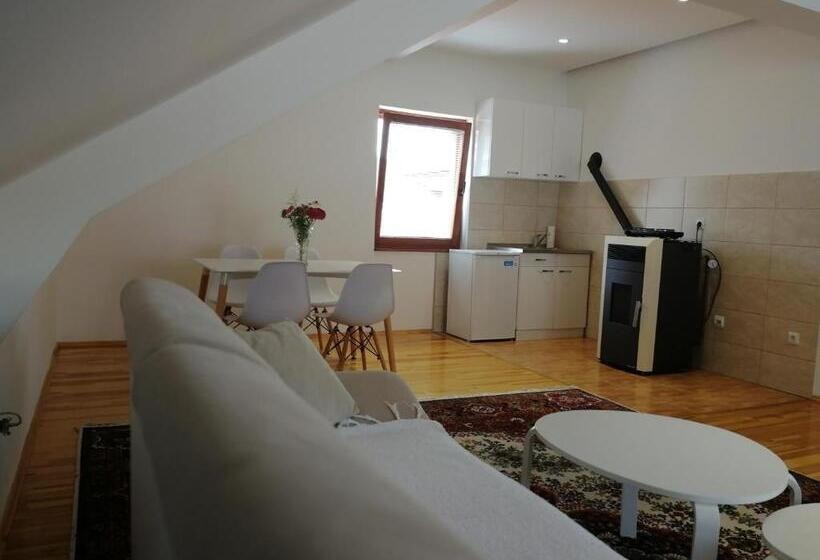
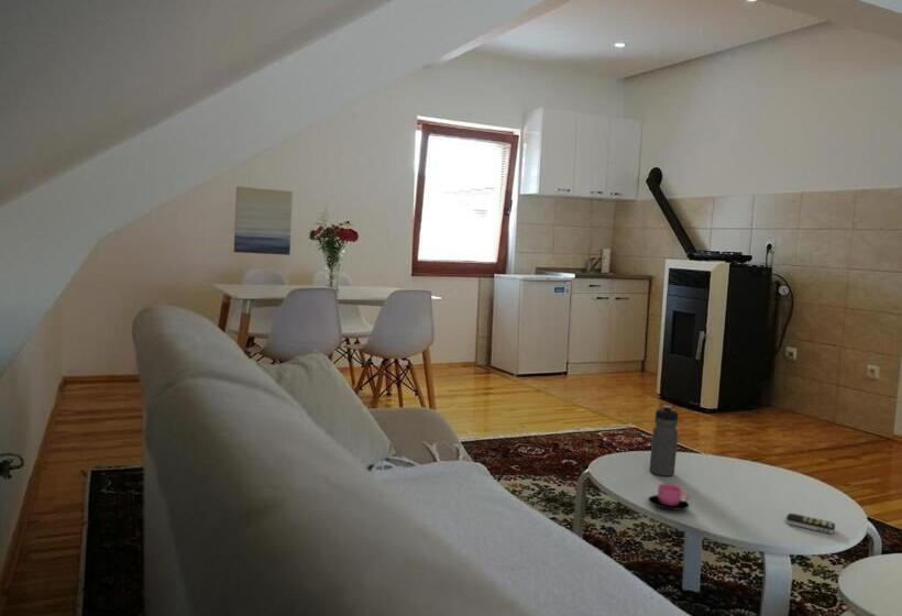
+ cup [648,483,691,510]
+ water bottle [648,405,680,477]
+ wall art [233,186,294,256]
+ remote control [785,513,836,535]
